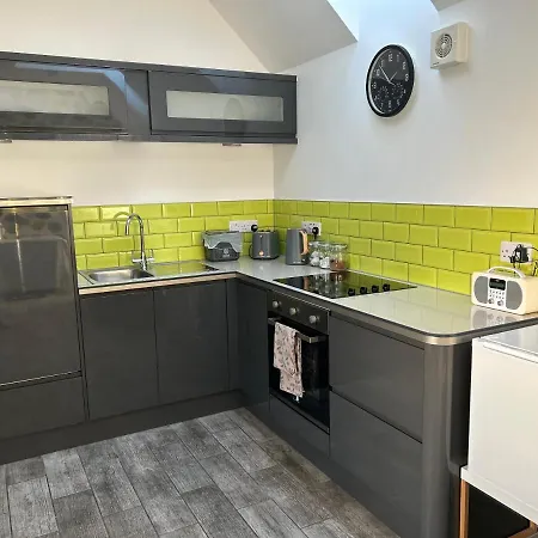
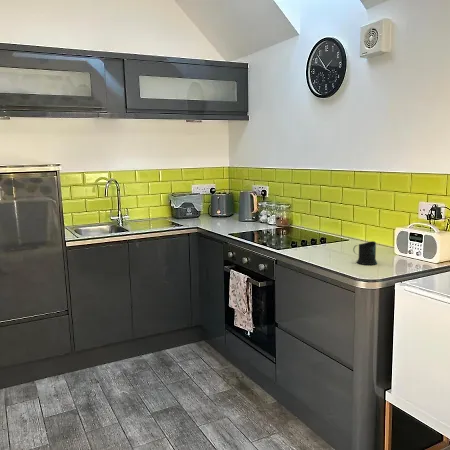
+ mug [352,240,378,266]
